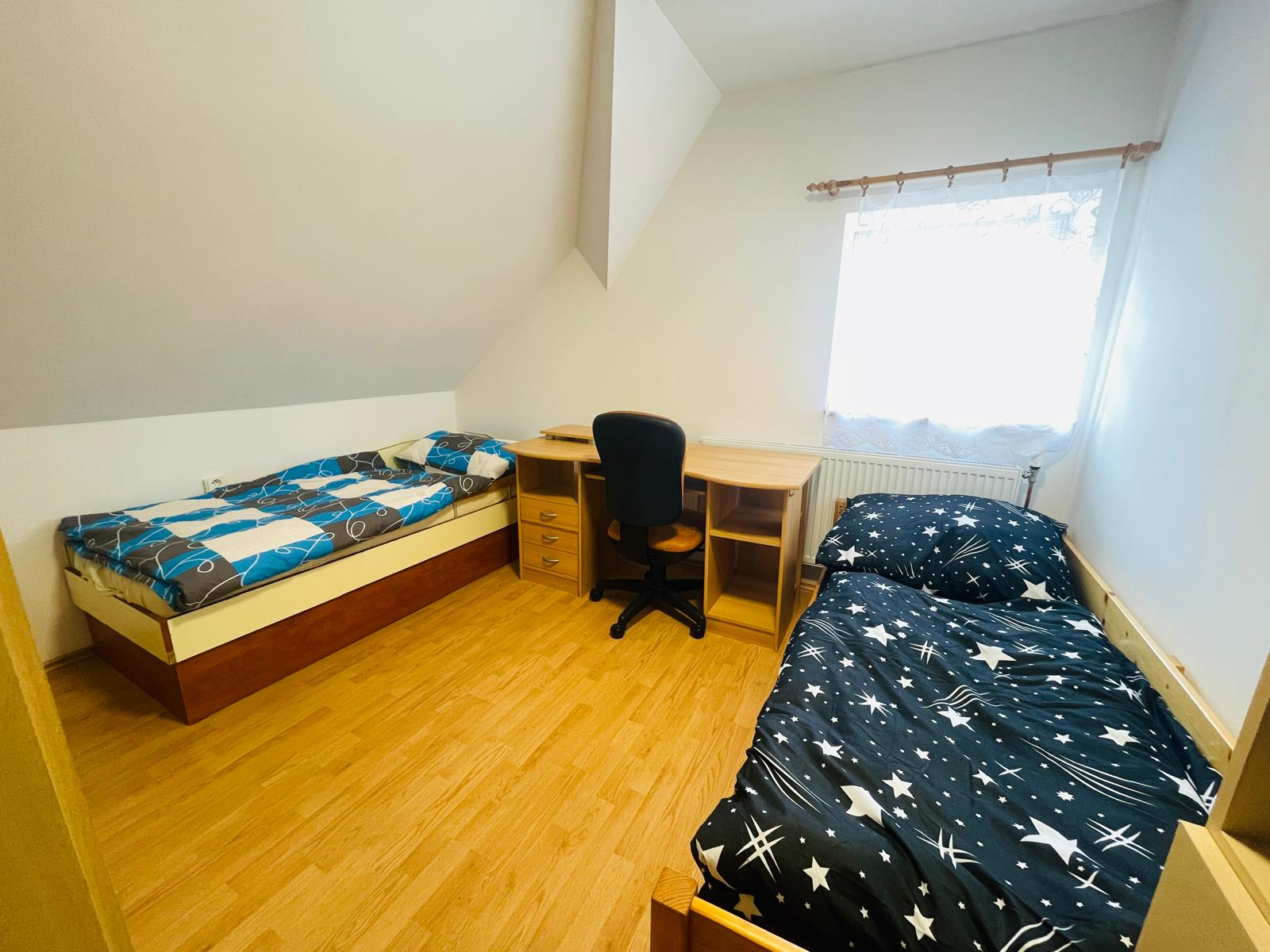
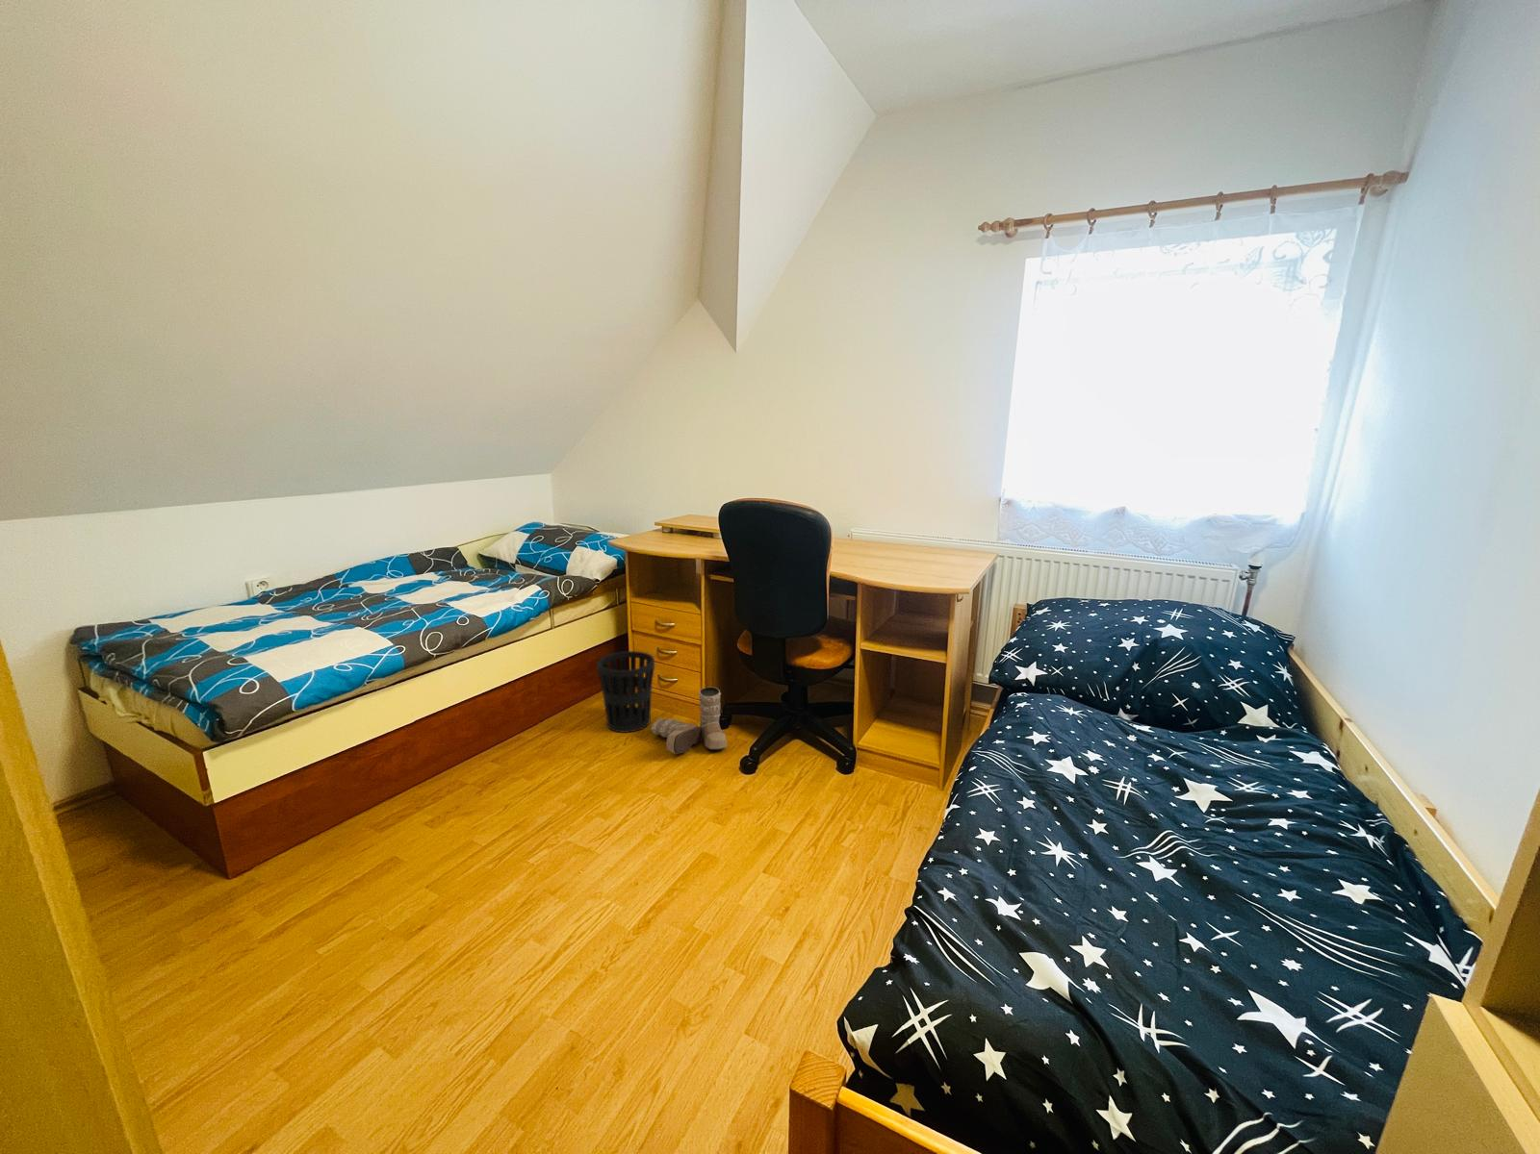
+ boots [650,686,728,754]
+ wastebasket [595,650,656,733]
